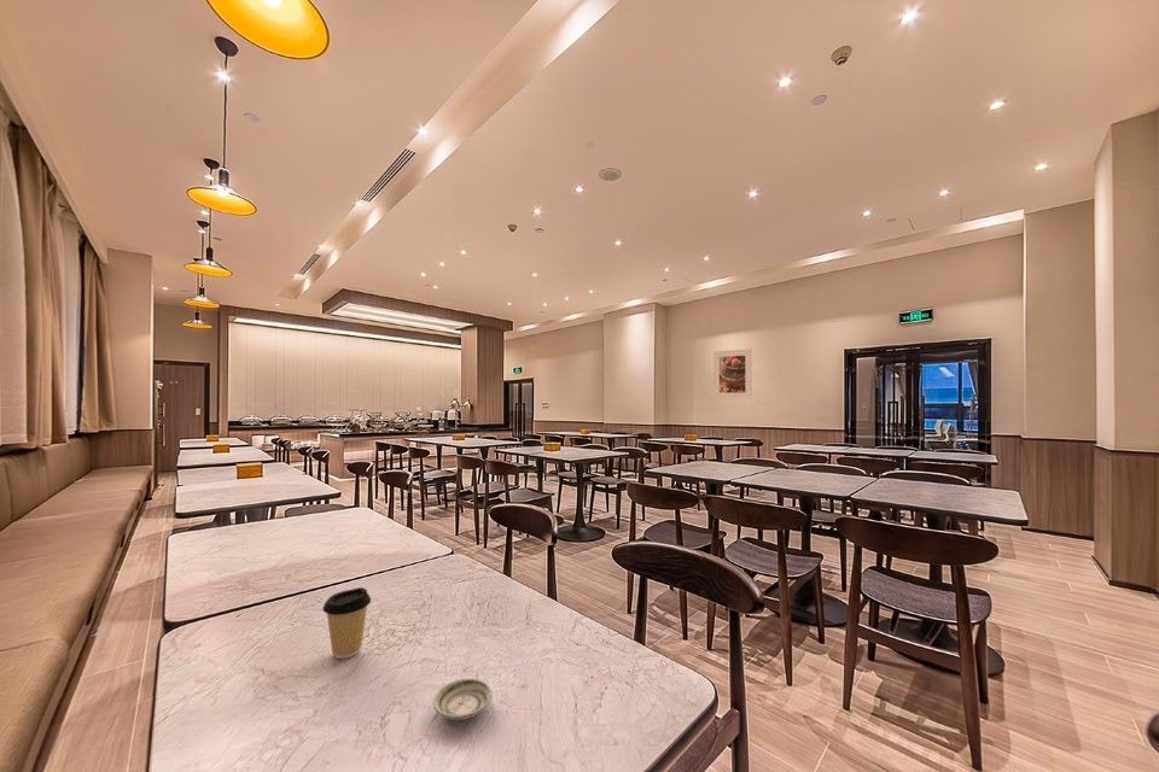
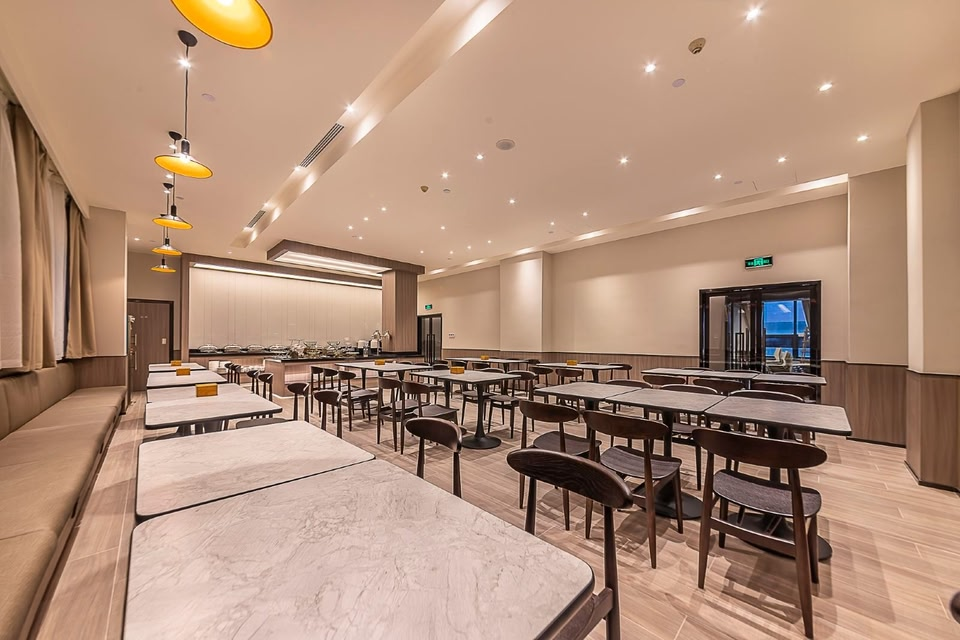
- coffee cup [321,586,372,660]
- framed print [712,347,753,400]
- saucer [432,678,494,721]
